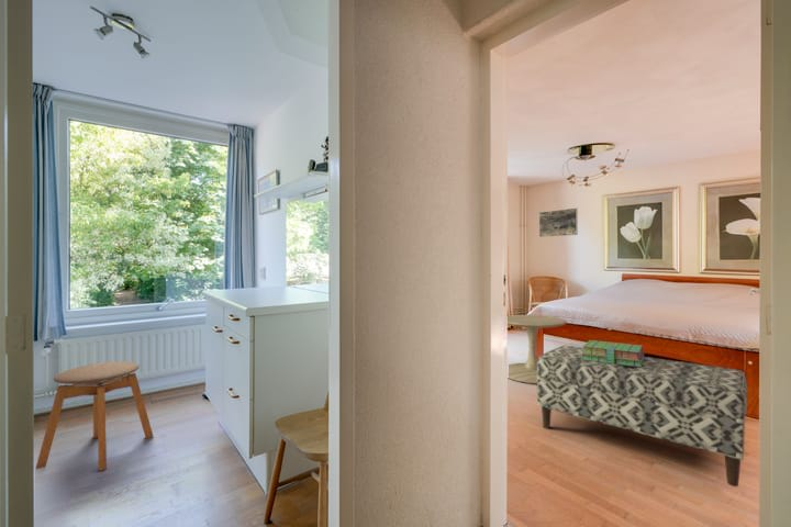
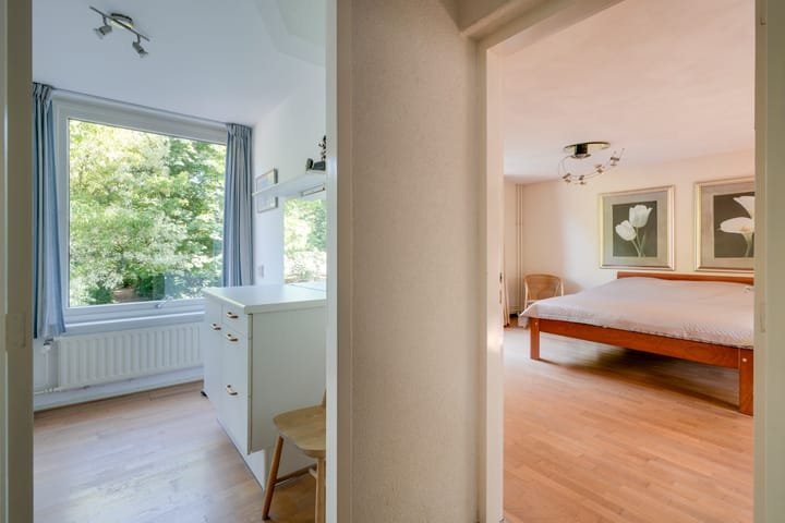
- stool [35,361,155,472]
- side table [506,314,568,385]
- bench [536,345,748,487]
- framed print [538,208,579,238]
- stack of books [581,339,645,368]
